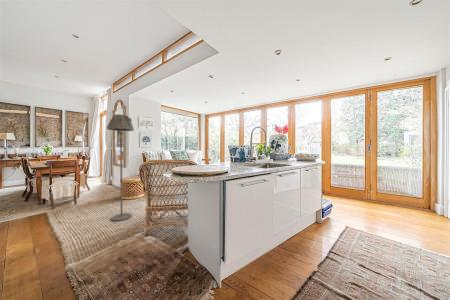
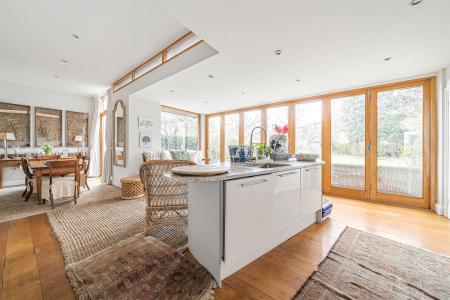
- floor lamp [106,114,135,222]
